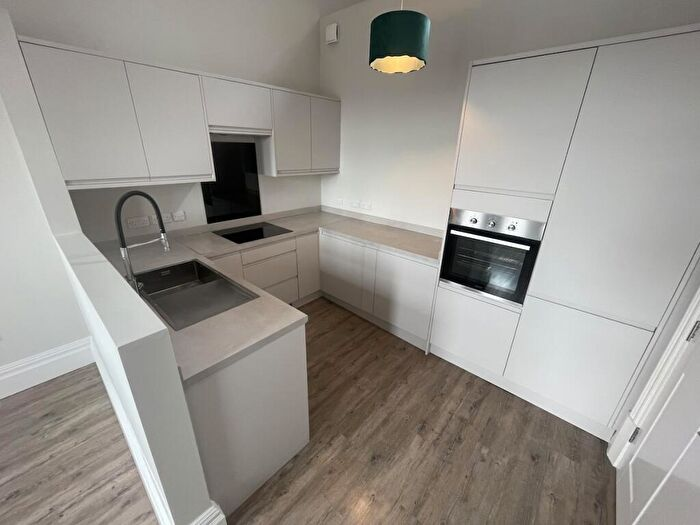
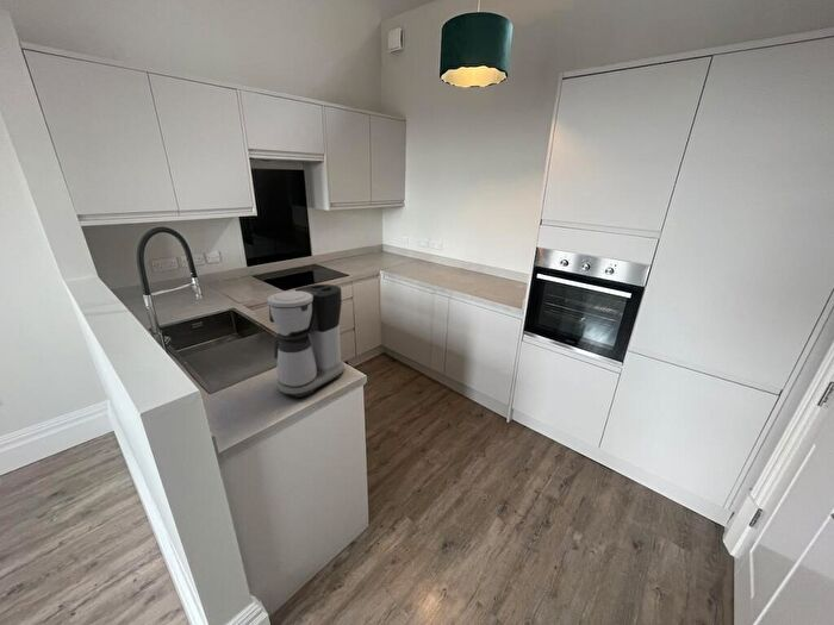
+ coffee maker [266,283,346,399]
